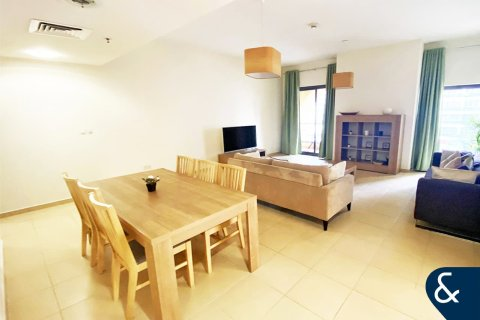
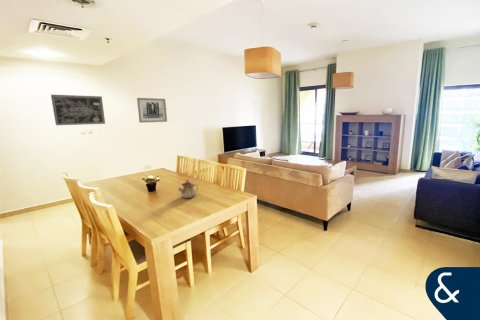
+ teapot [178,179,199,199]
+ wall art [136,97,168,124]
+ wall art [50,94,106,126]
